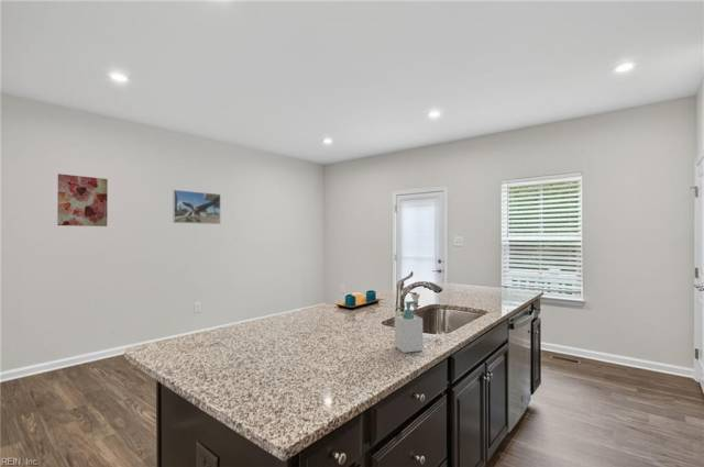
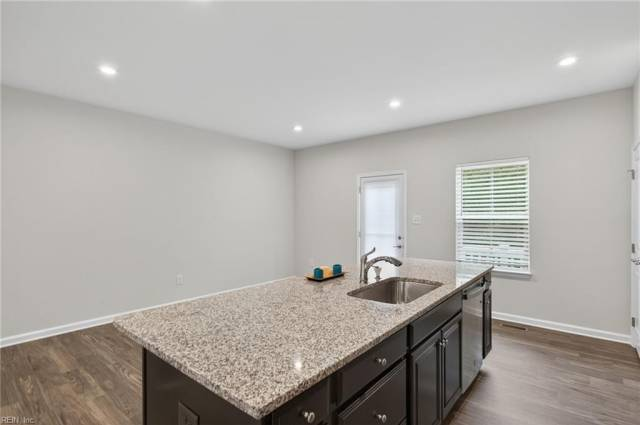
- soap bottle [394,300,424,354]
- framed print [172,189,221,225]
- wall art [56,173,109,227]
